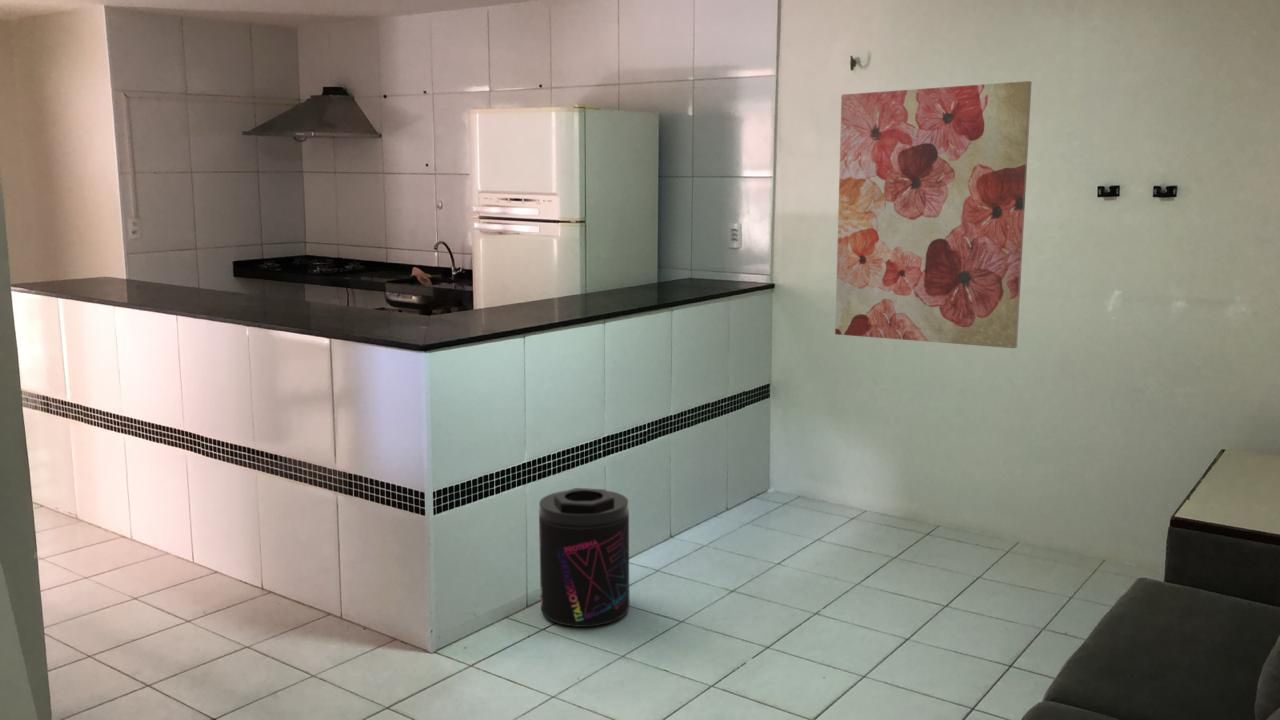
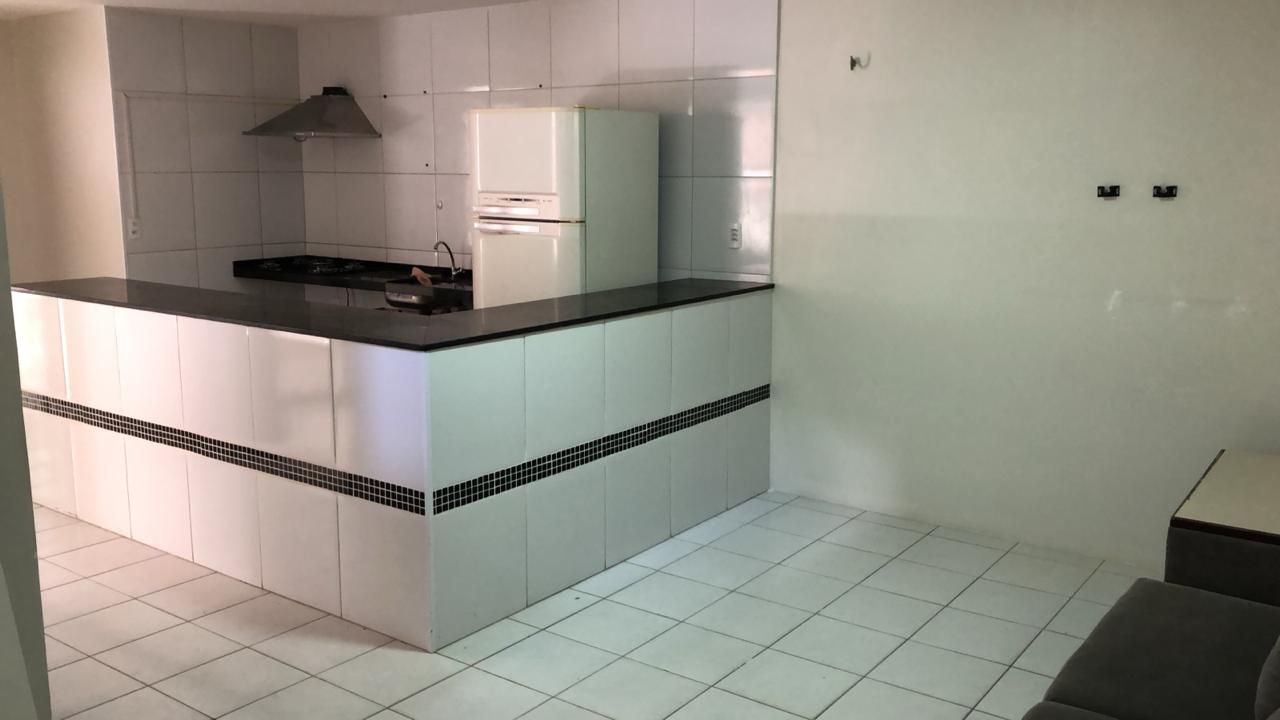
- wall art [834,80,1033,349]
- supplement container [538,487,630,628]
